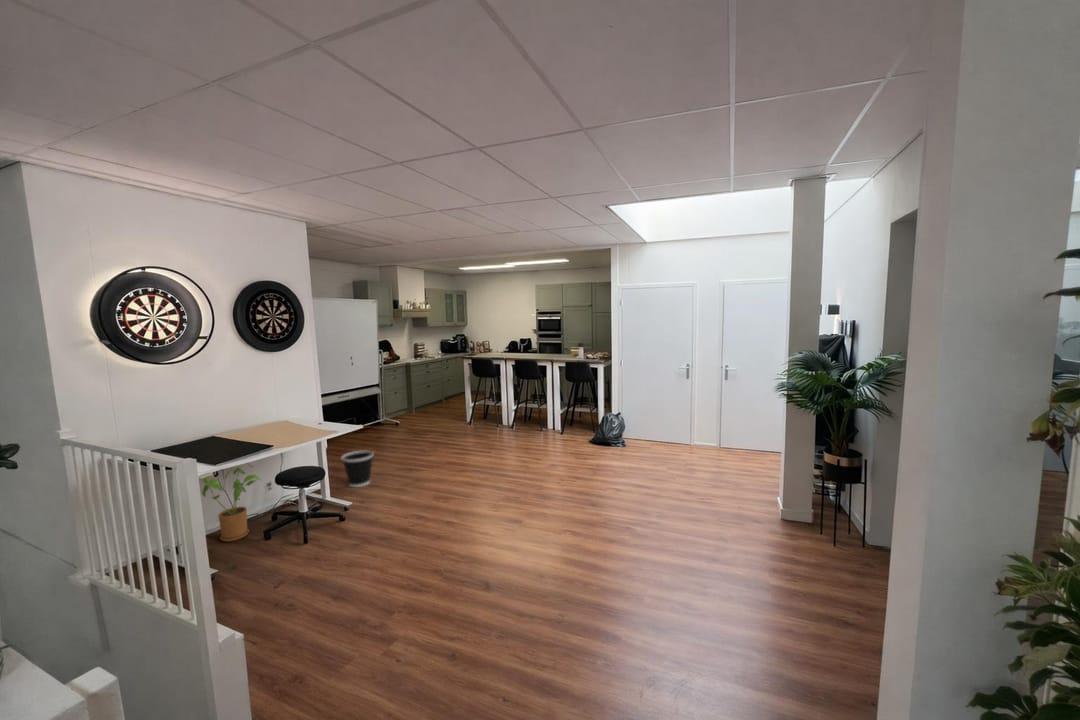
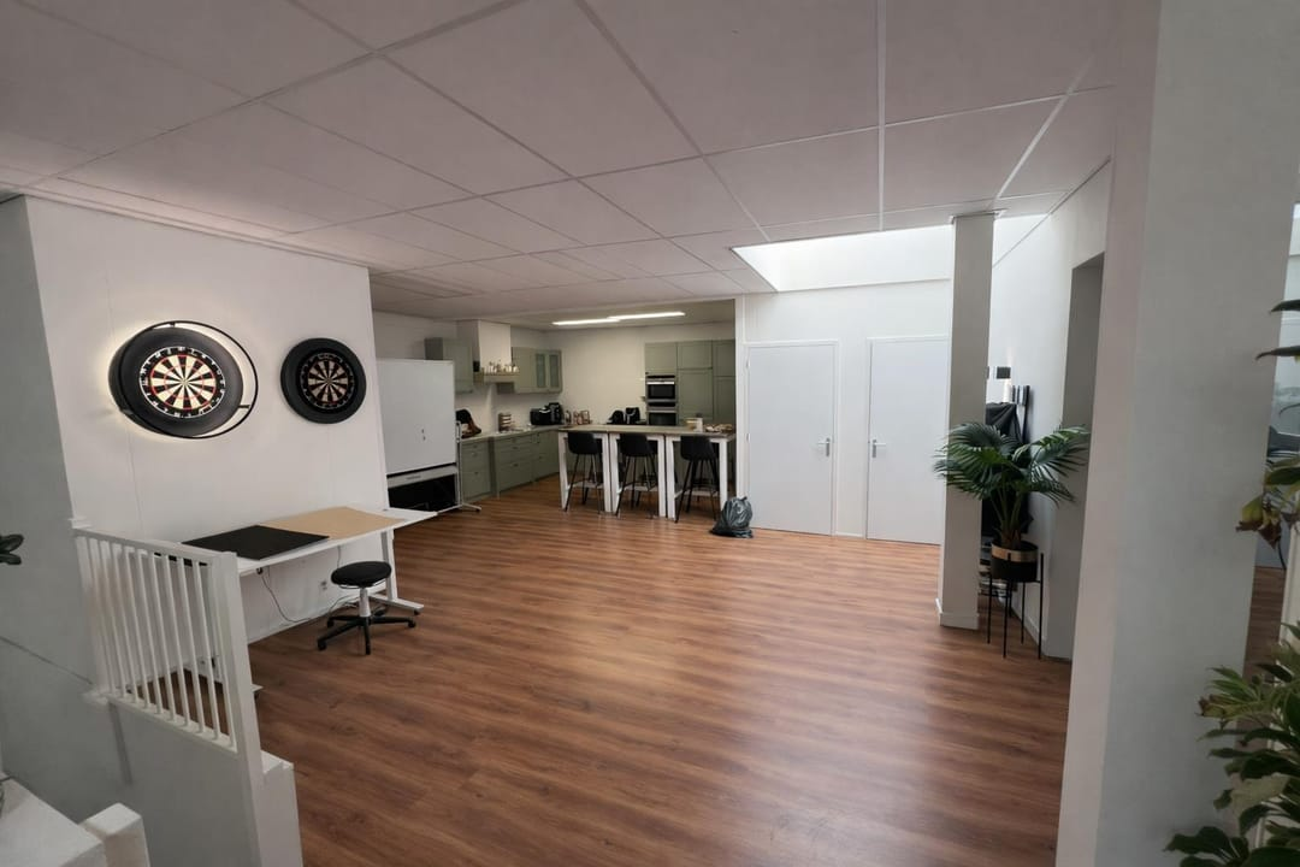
- house plant [201,462,262,543]
- wastebasket [340,450,375,488]
